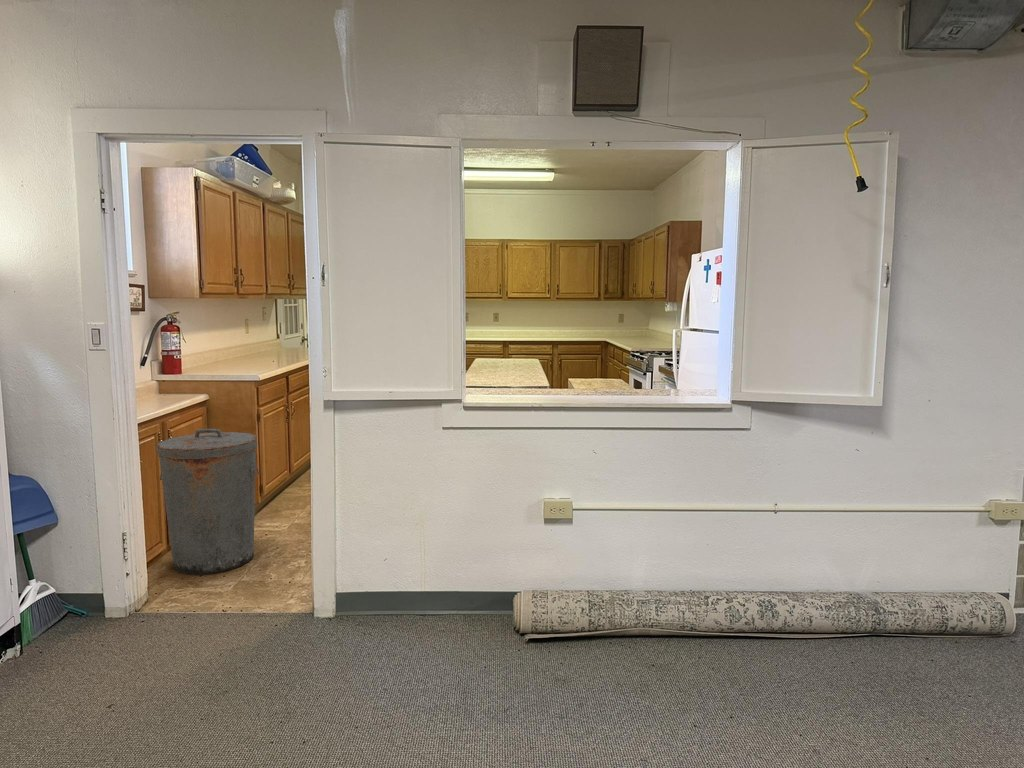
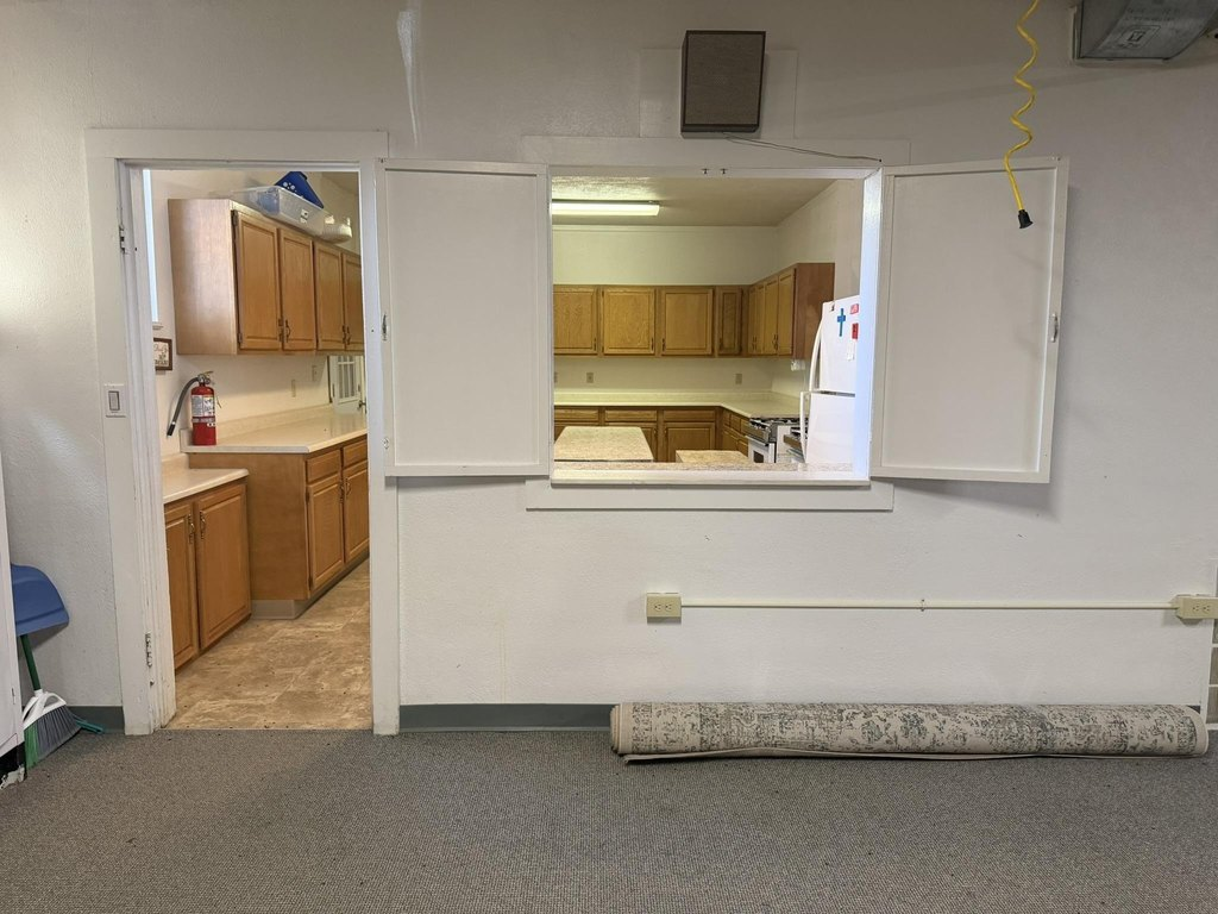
- trash can [156,428,260,576]
